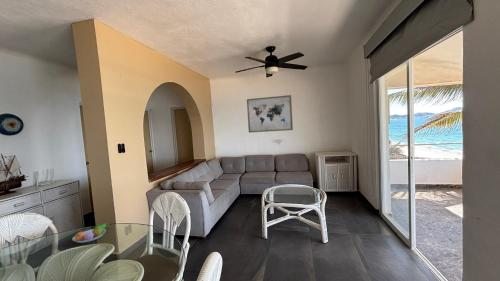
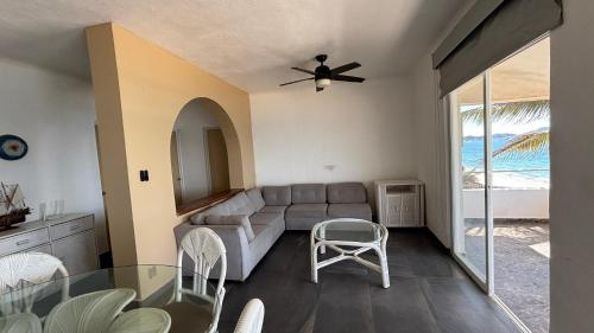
- fruit bowl [71,222,110,244]
- wall art [246,94,294,134]
